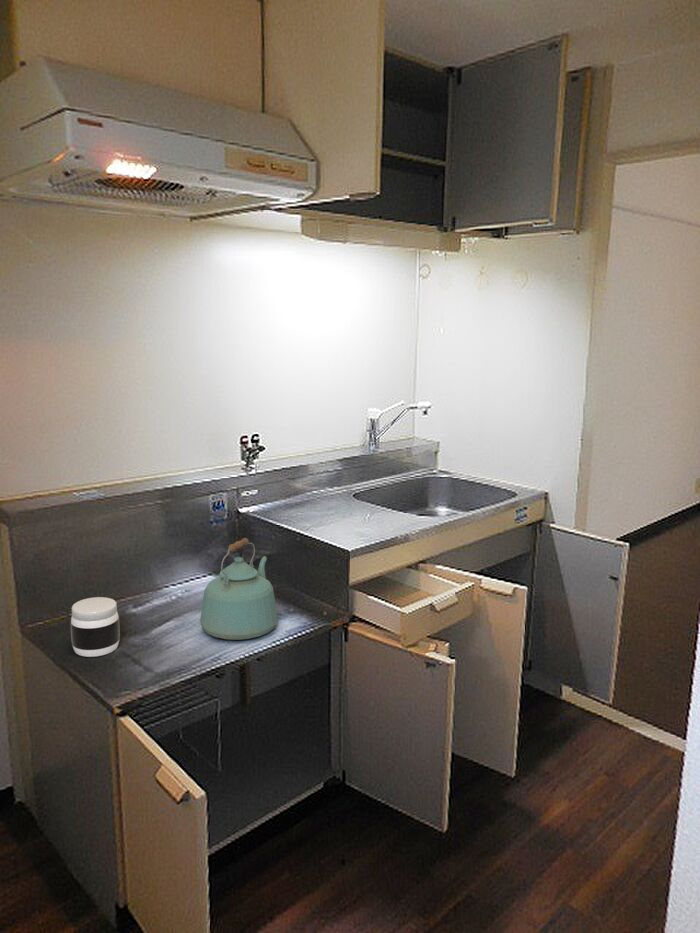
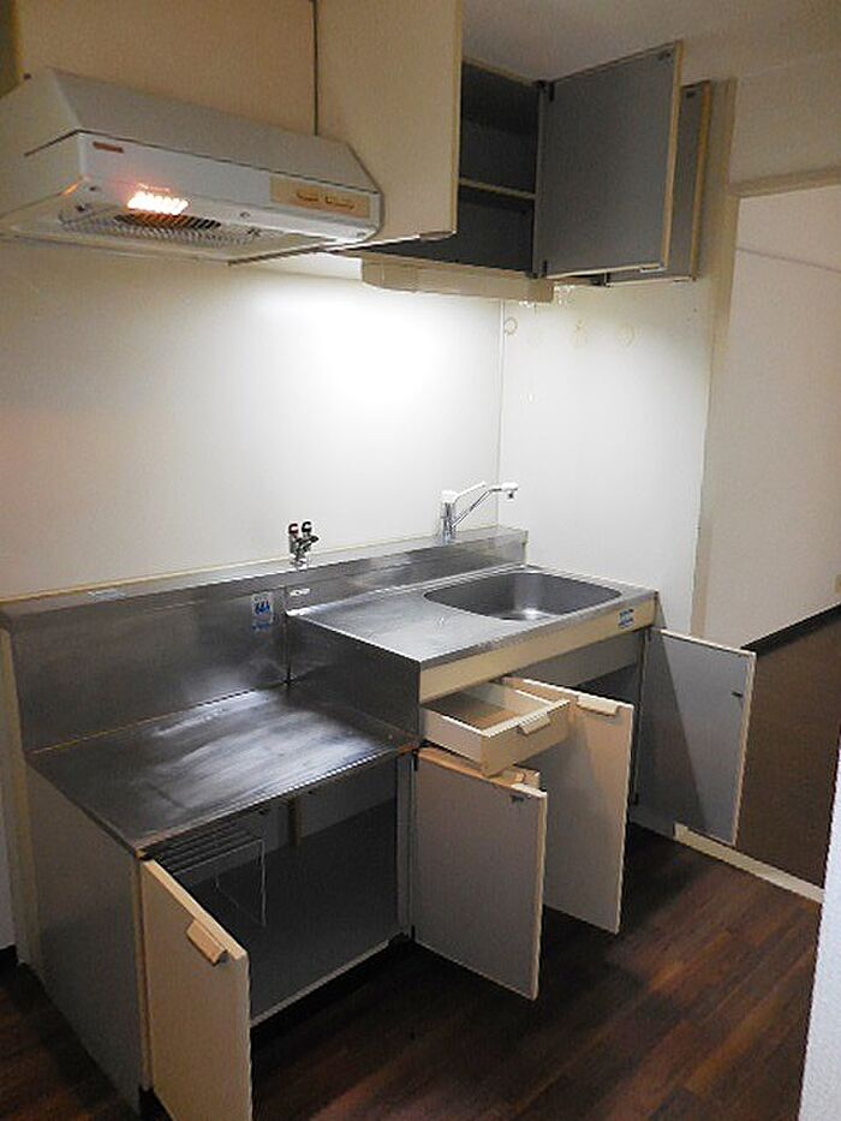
- jar [70,596,121,658]
- kettle [199,537,279,641]
